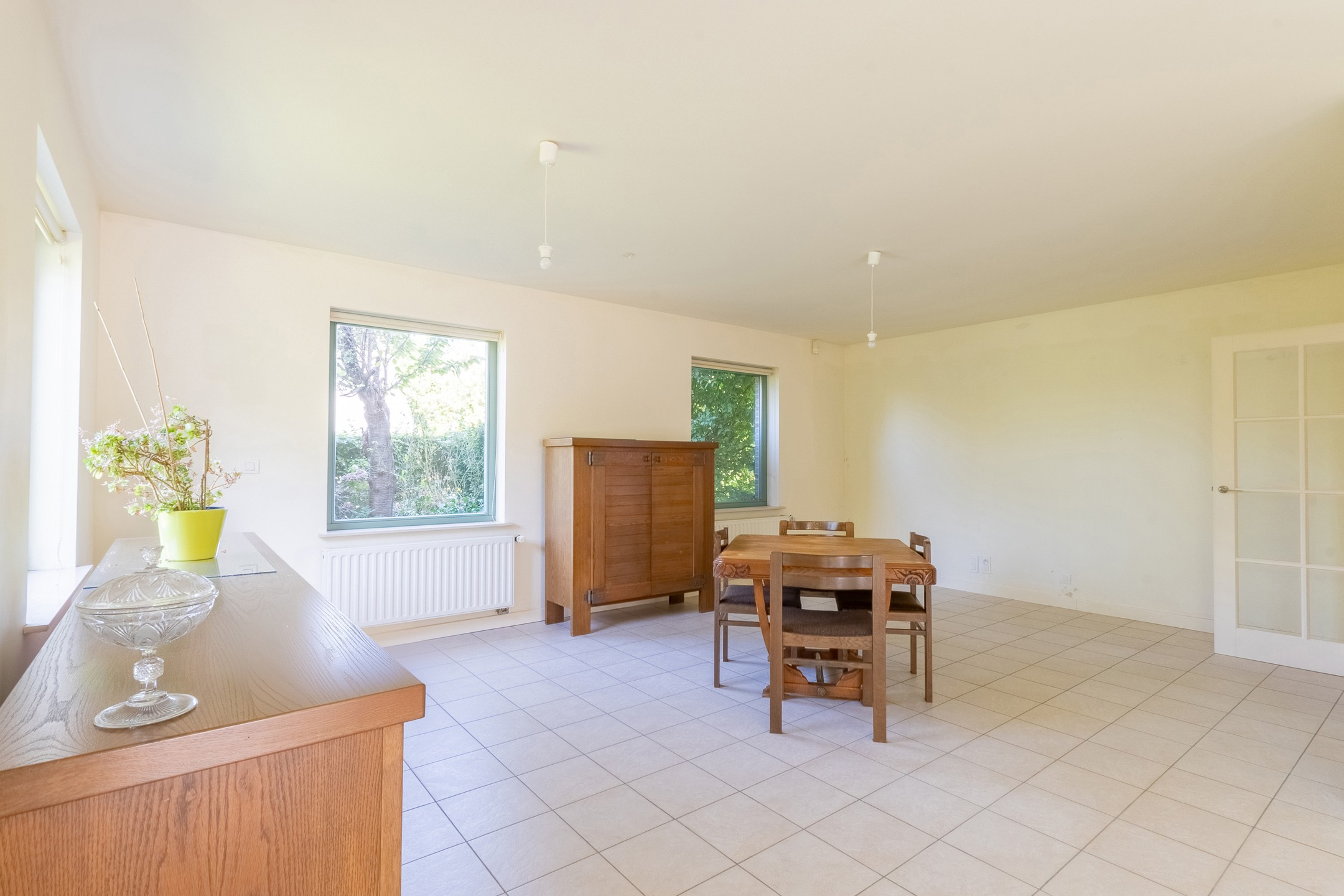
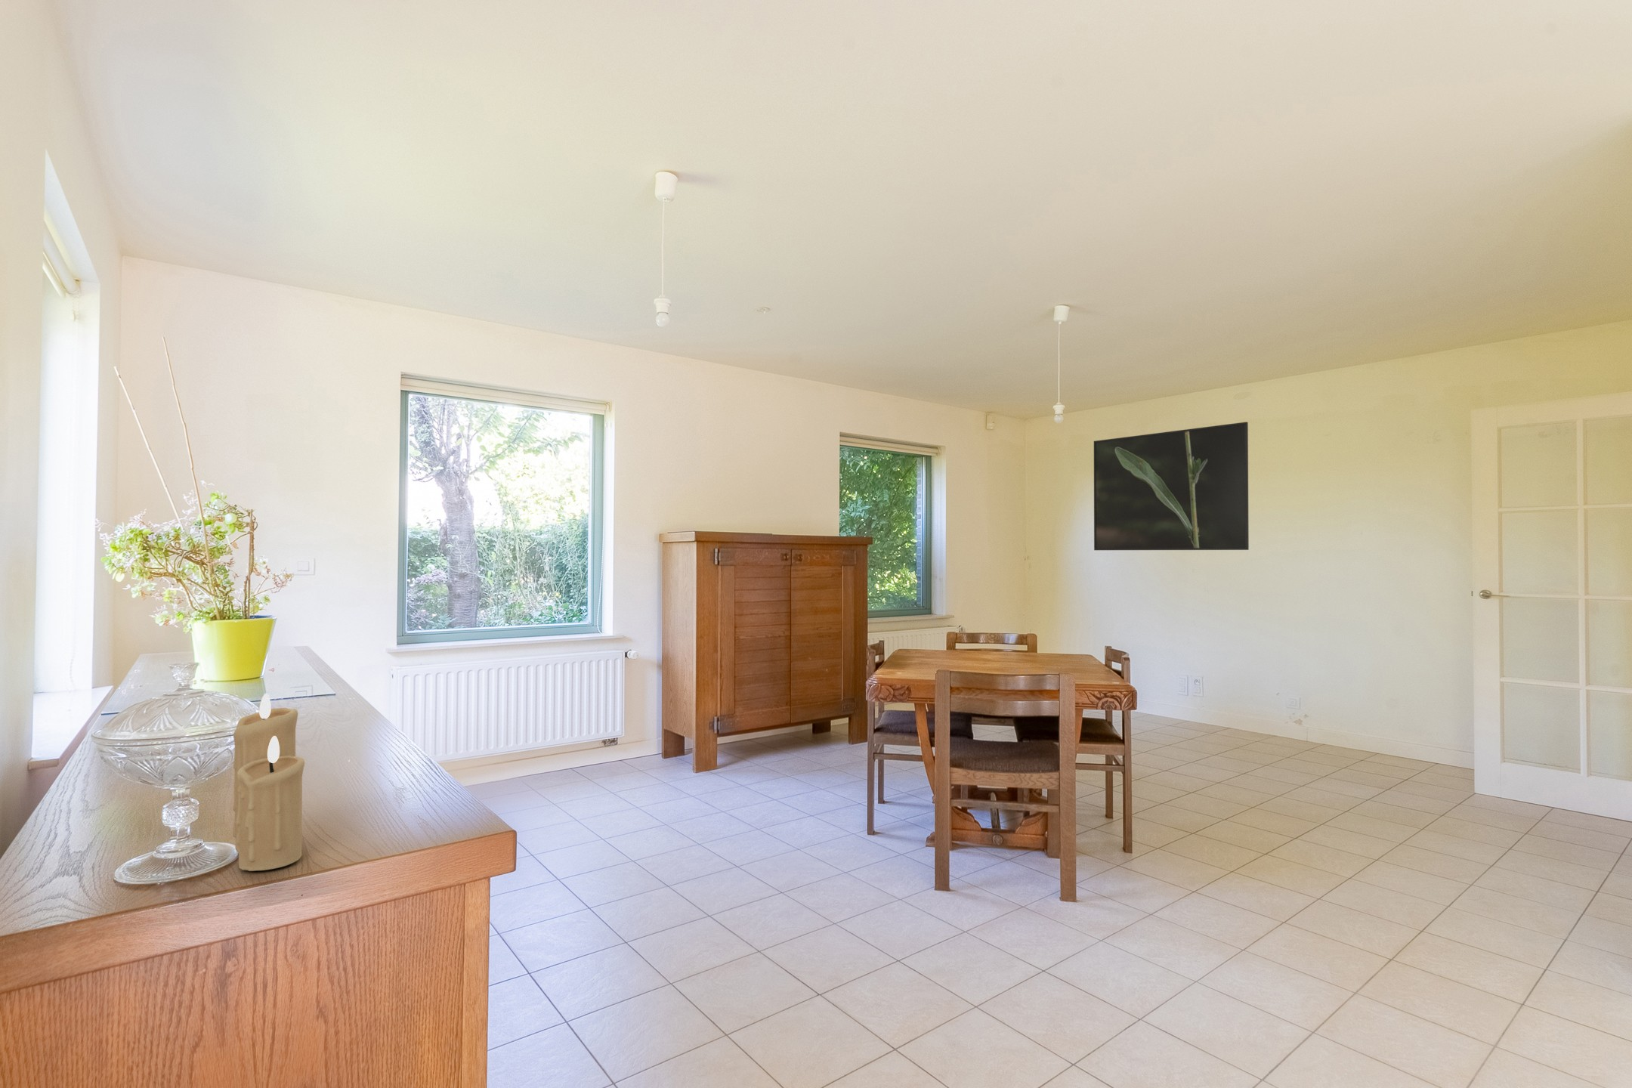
+ candle [232,693,305,872]
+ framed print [1093,421,1250,551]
